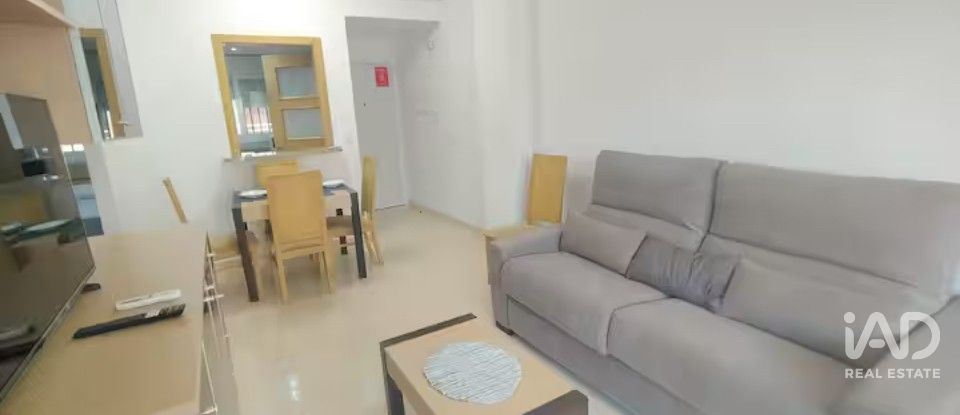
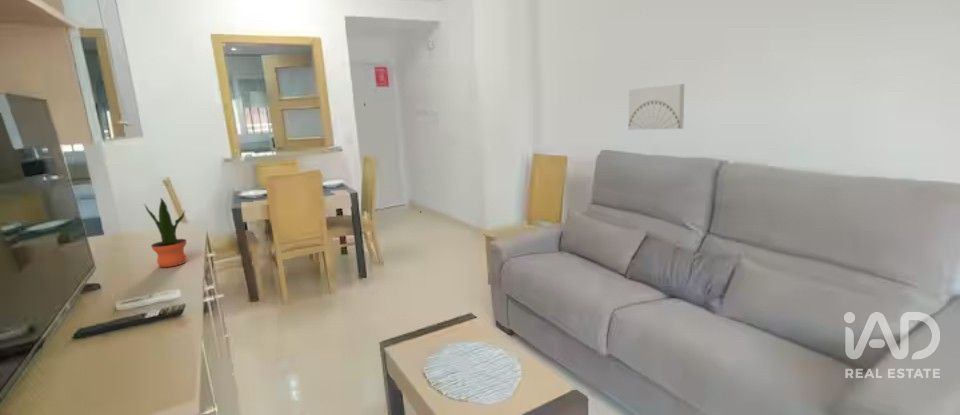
+ wall art [628,83,685,131]
+ potted plant [143,197,187,268]
